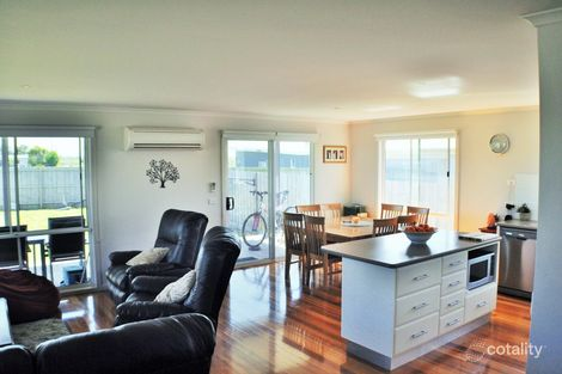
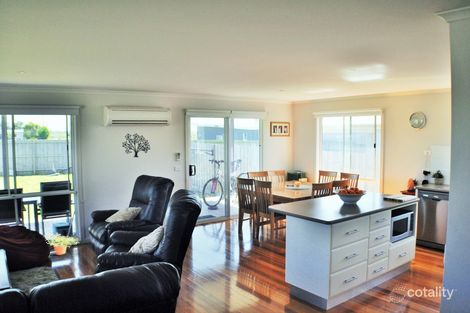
+ potted plant [43,232,81,256]
